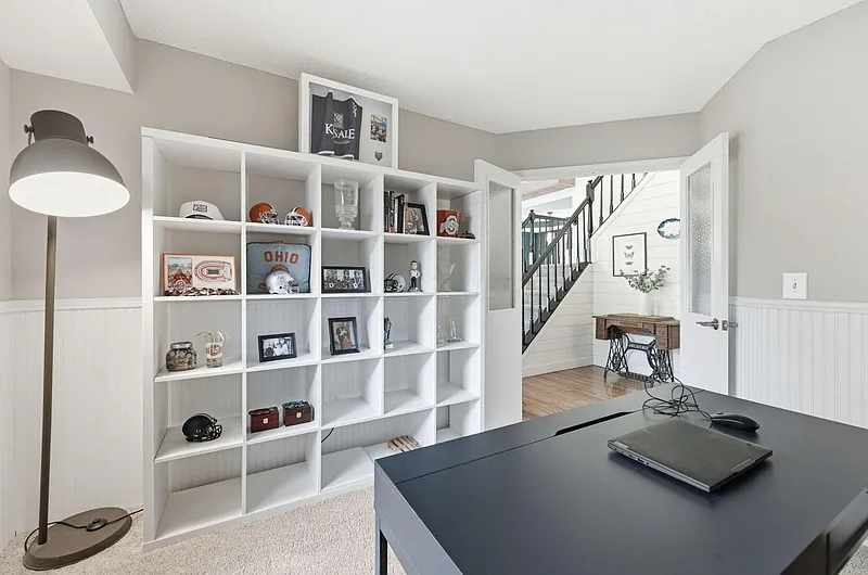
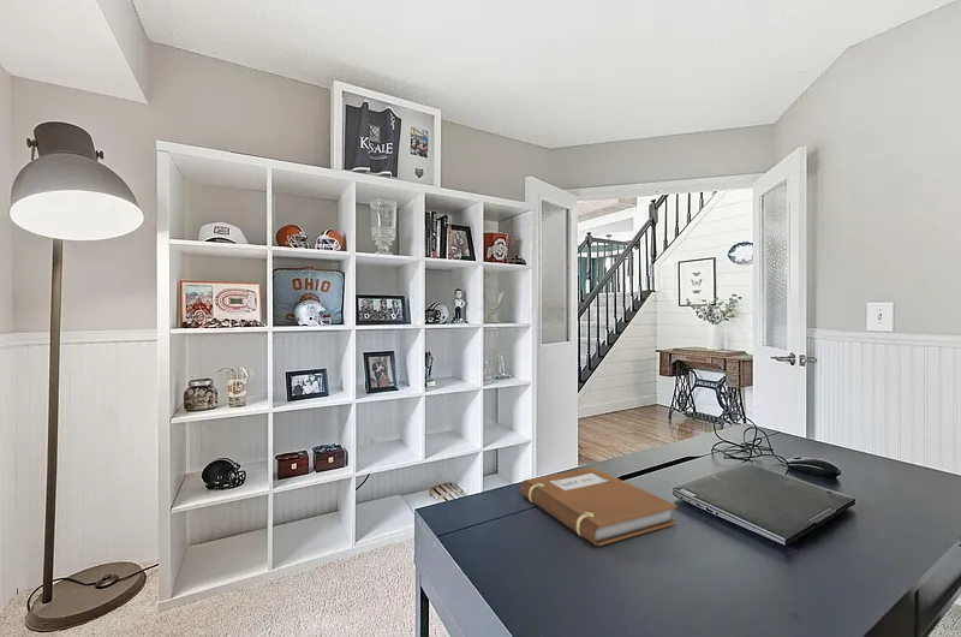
+ notebook [519,466,678,547]
